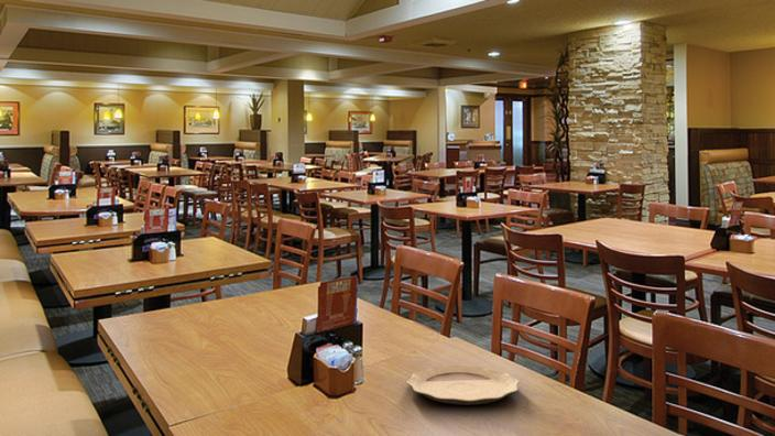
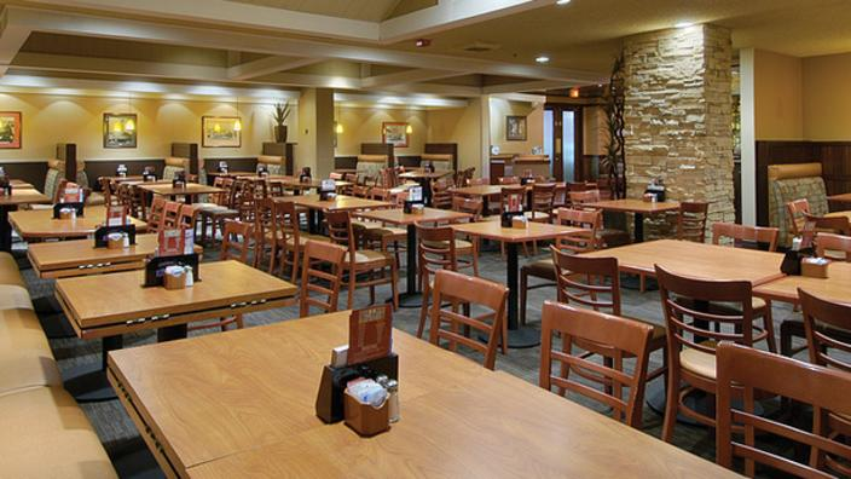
- plate [406,364,521,406]
